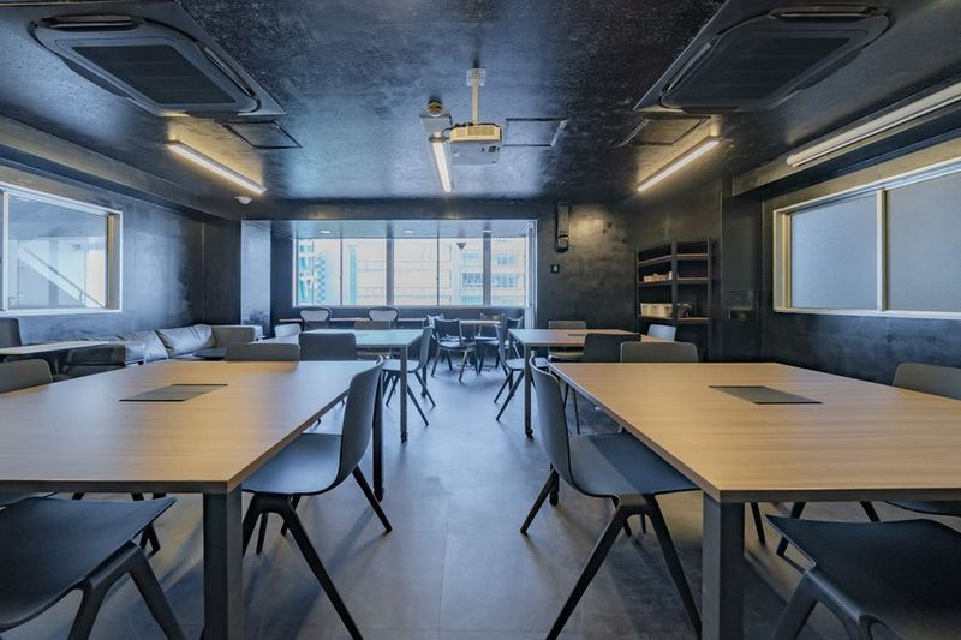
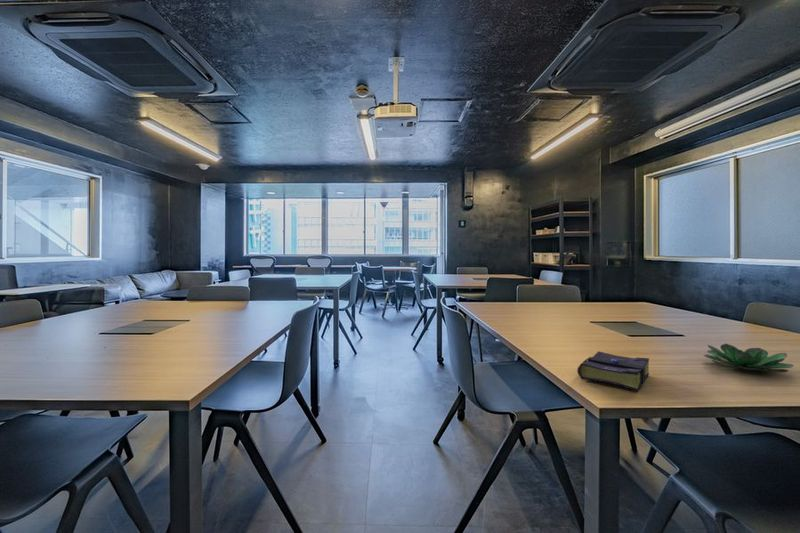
+ book [576,350,650,392]
+ succulent plant [703,343,795,373]
